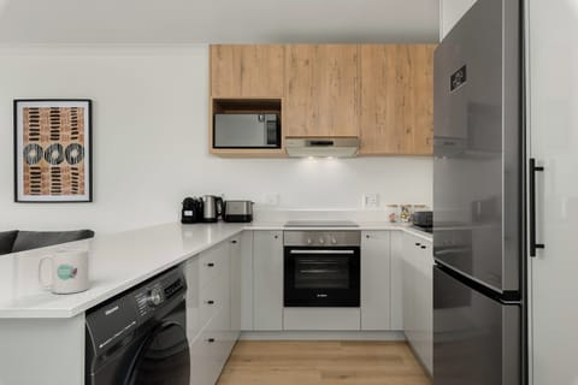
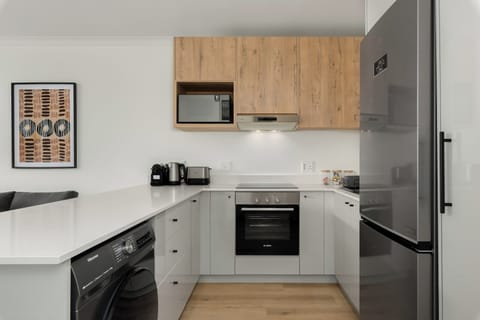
- mug [36,248,90,295]
